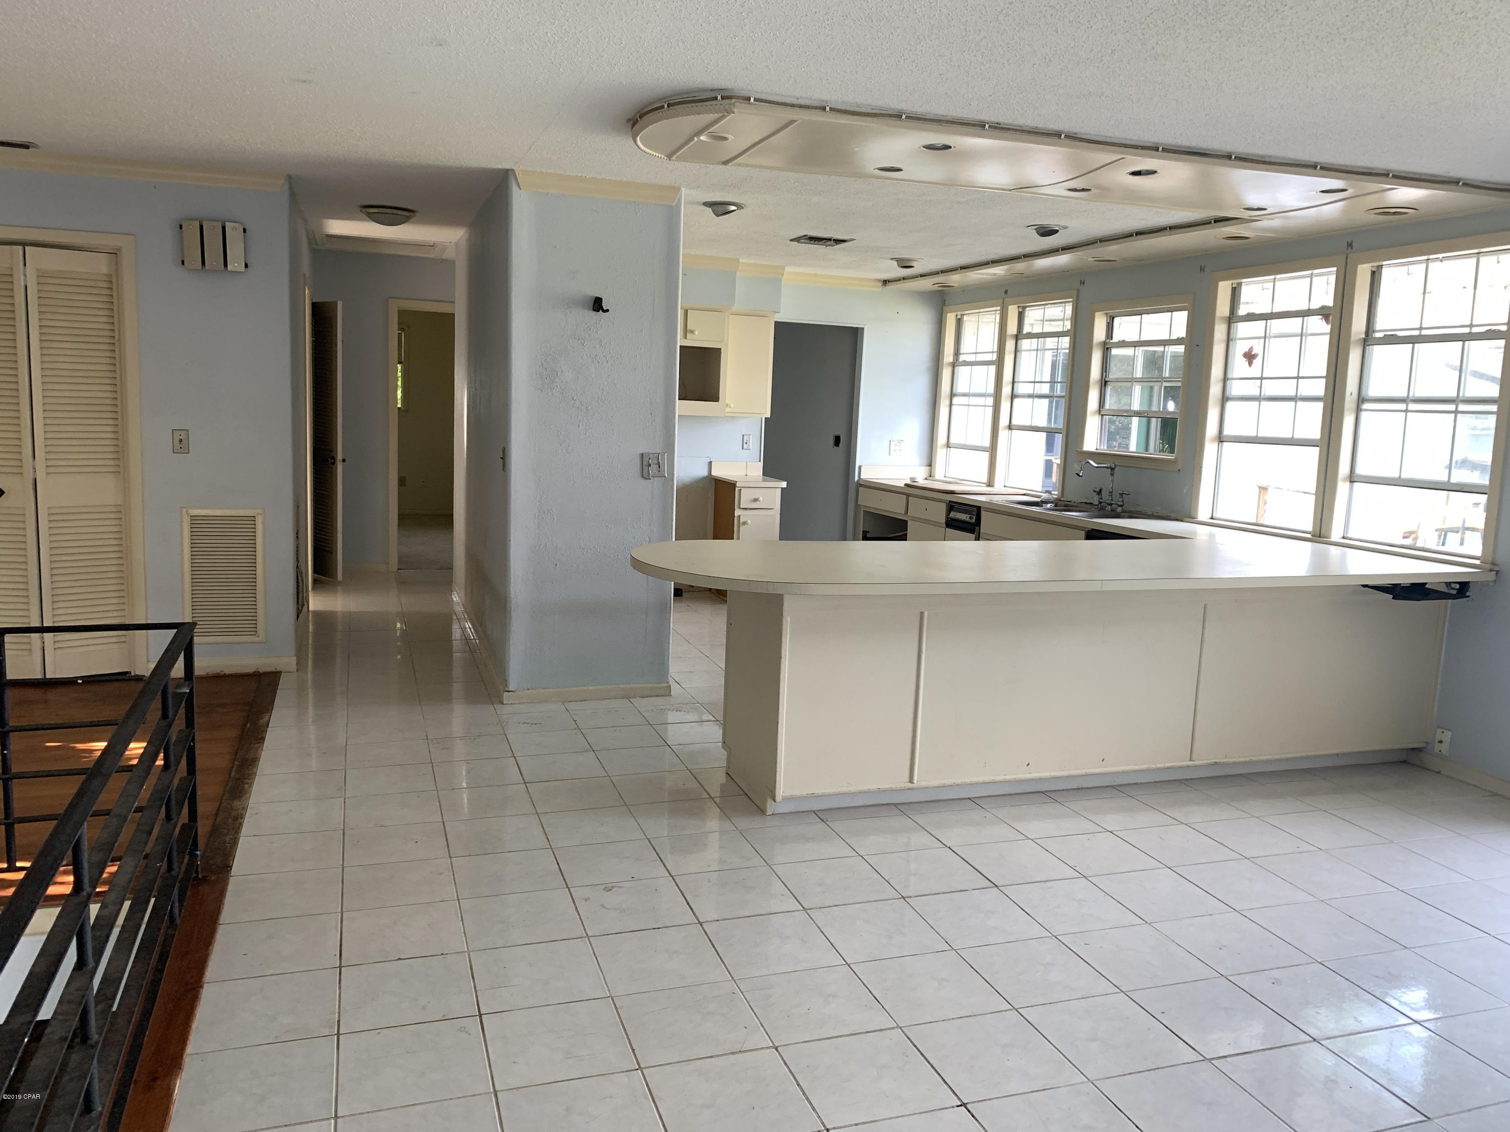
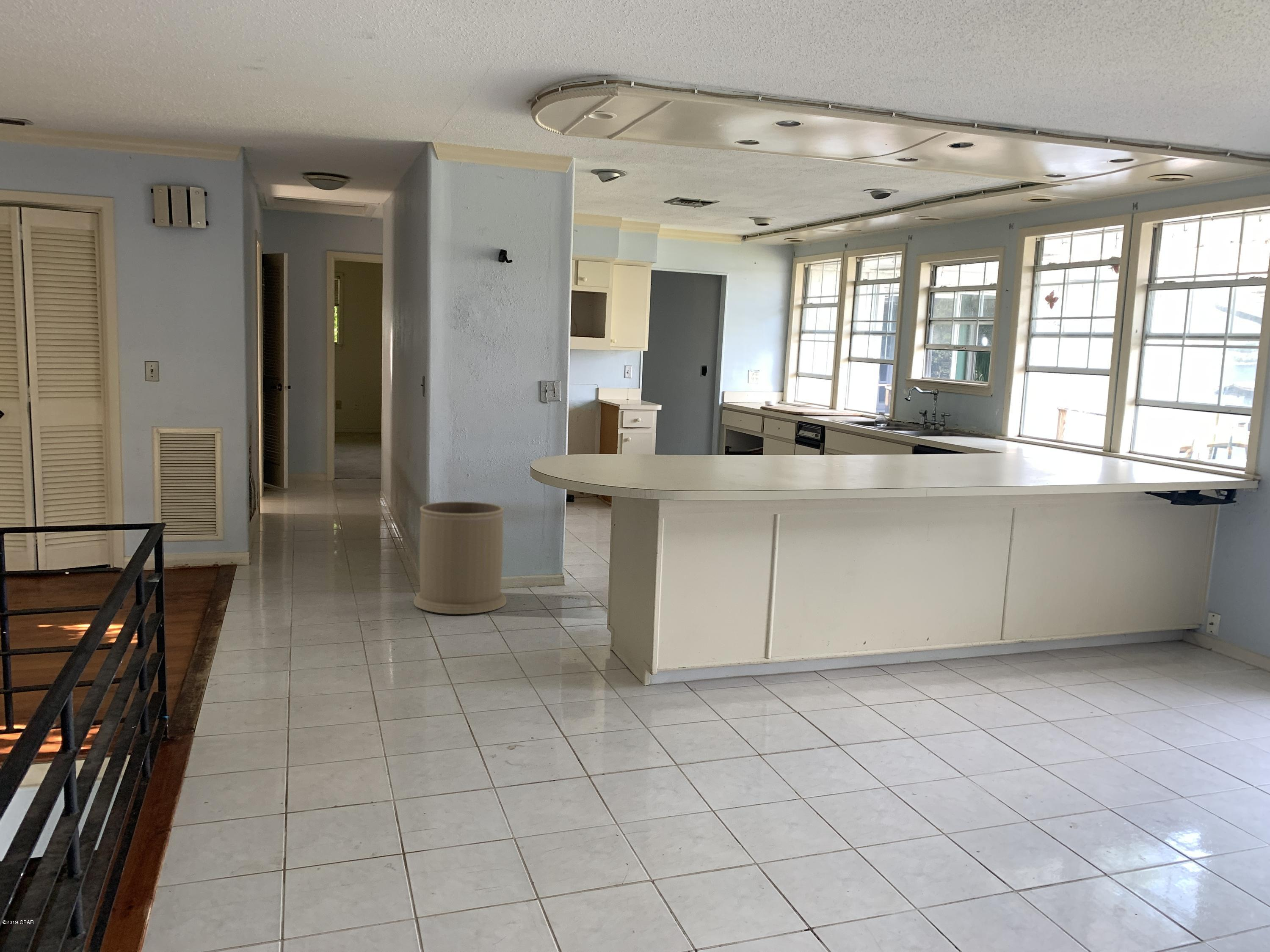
+ trash can [413,501,507,615]
